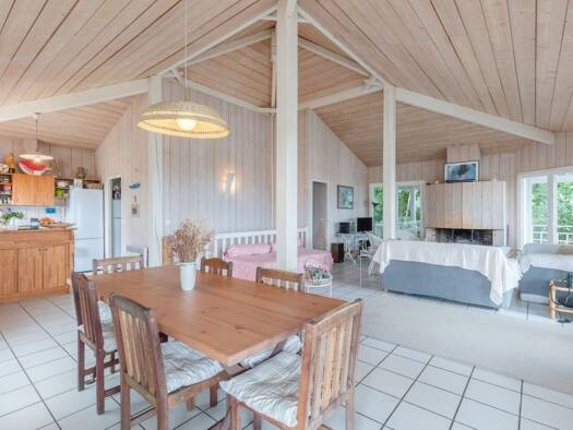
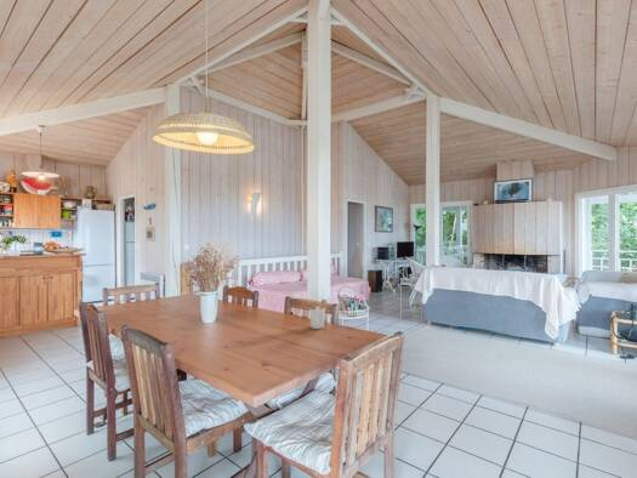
+ utensil holder [303,298,328,330]
